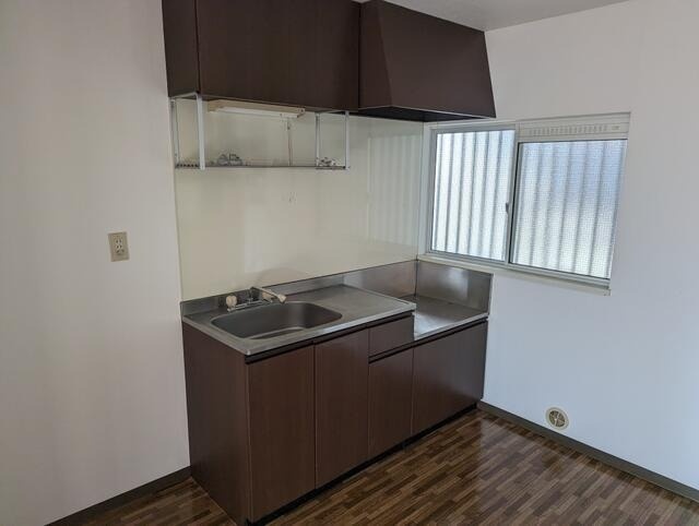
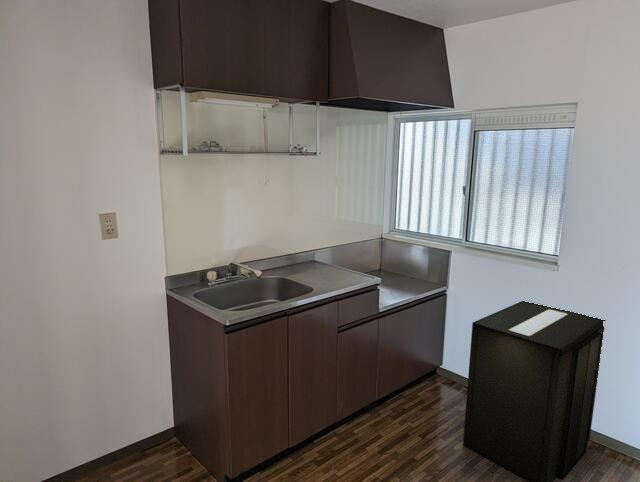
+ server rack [462,300,606,482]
